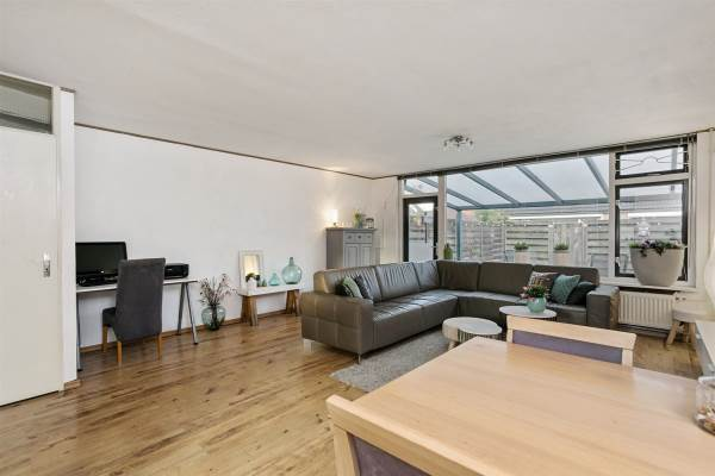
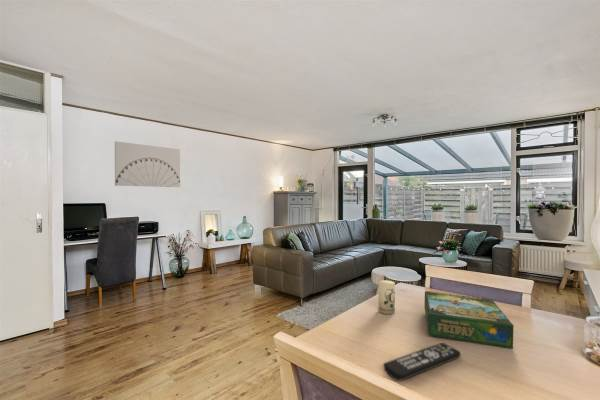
+ board game [424,290,515,350]
+ remote control [382,342,462,382]
+ candle [377,279,396,315]
+ wall art [114,140,181,188]
